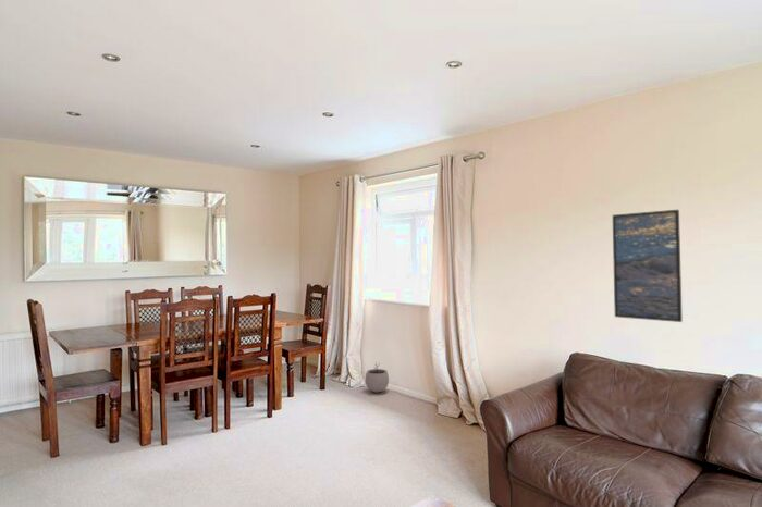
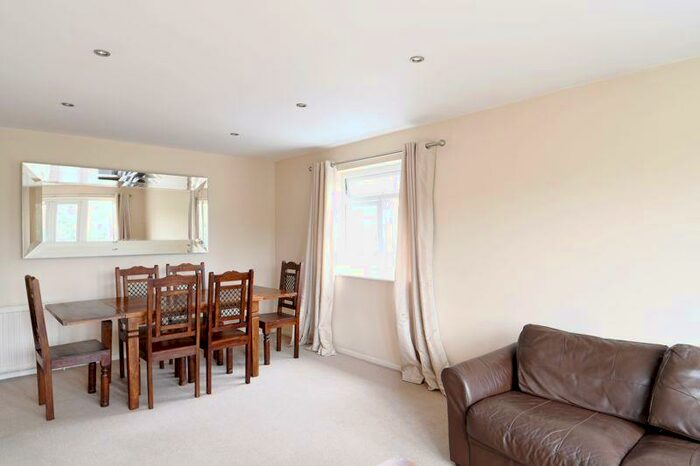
- plant pot [365,361,390,394]
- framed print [612,209,684,323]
